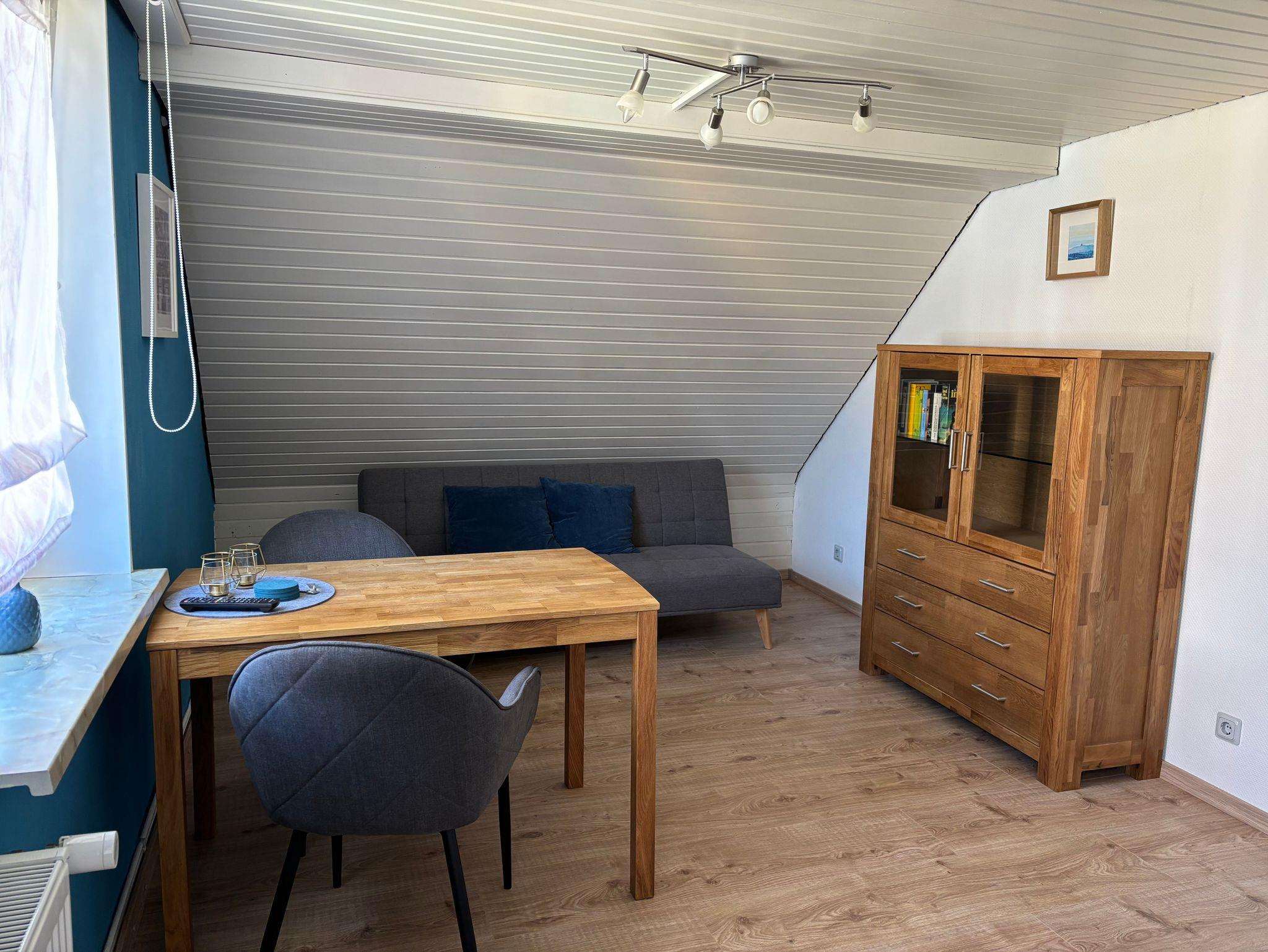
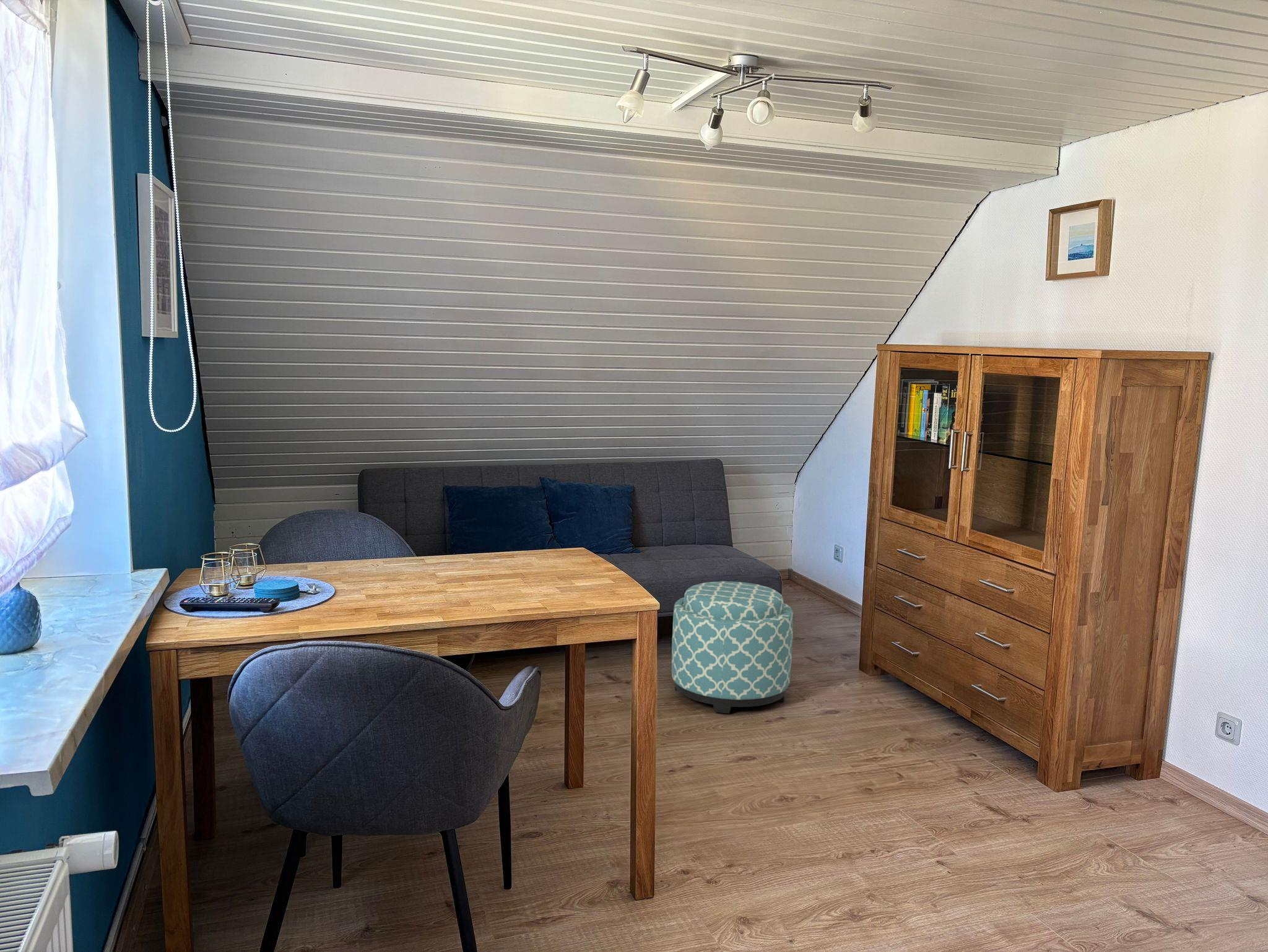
+ ottoman [671,581,794,714]
